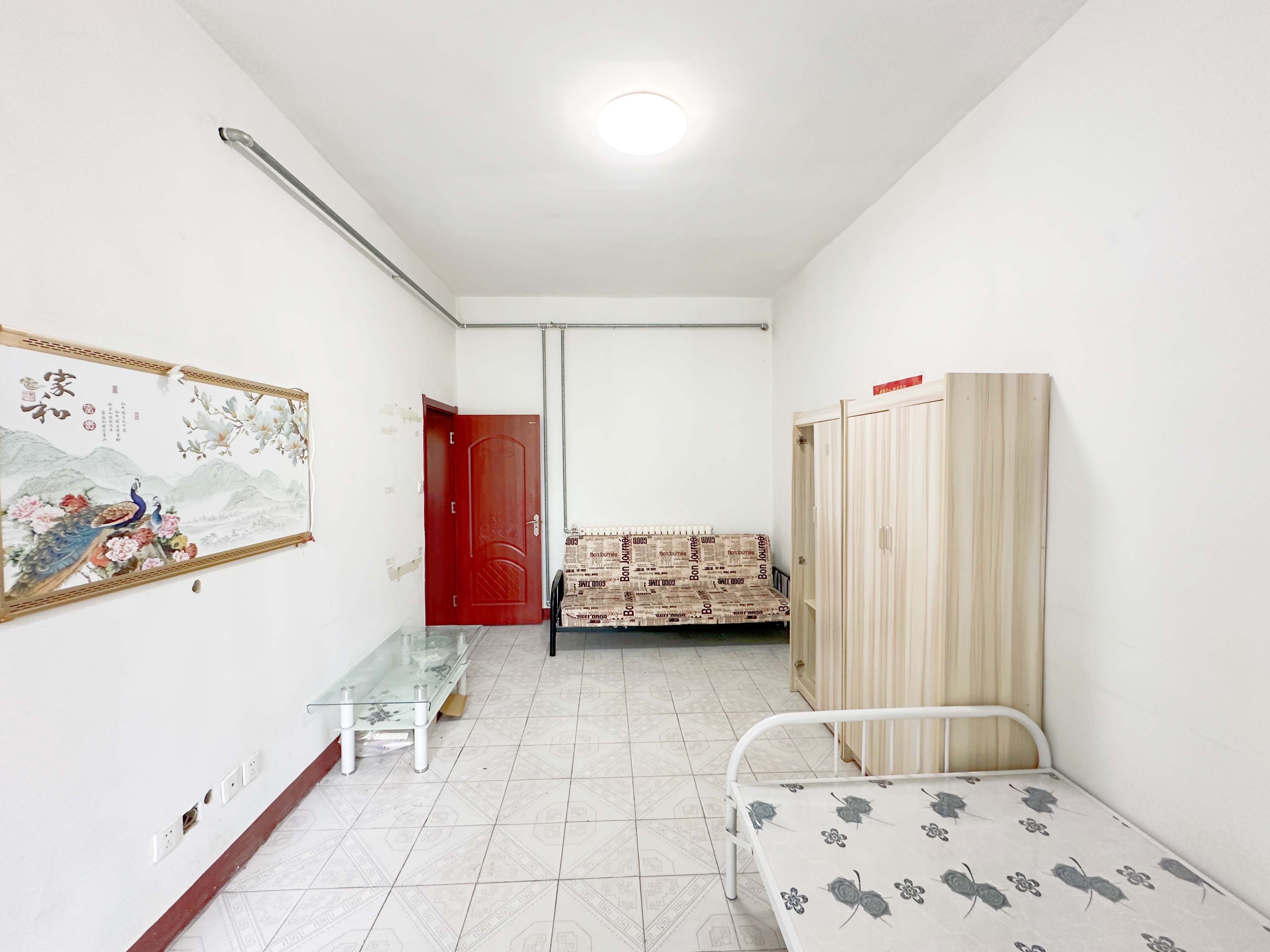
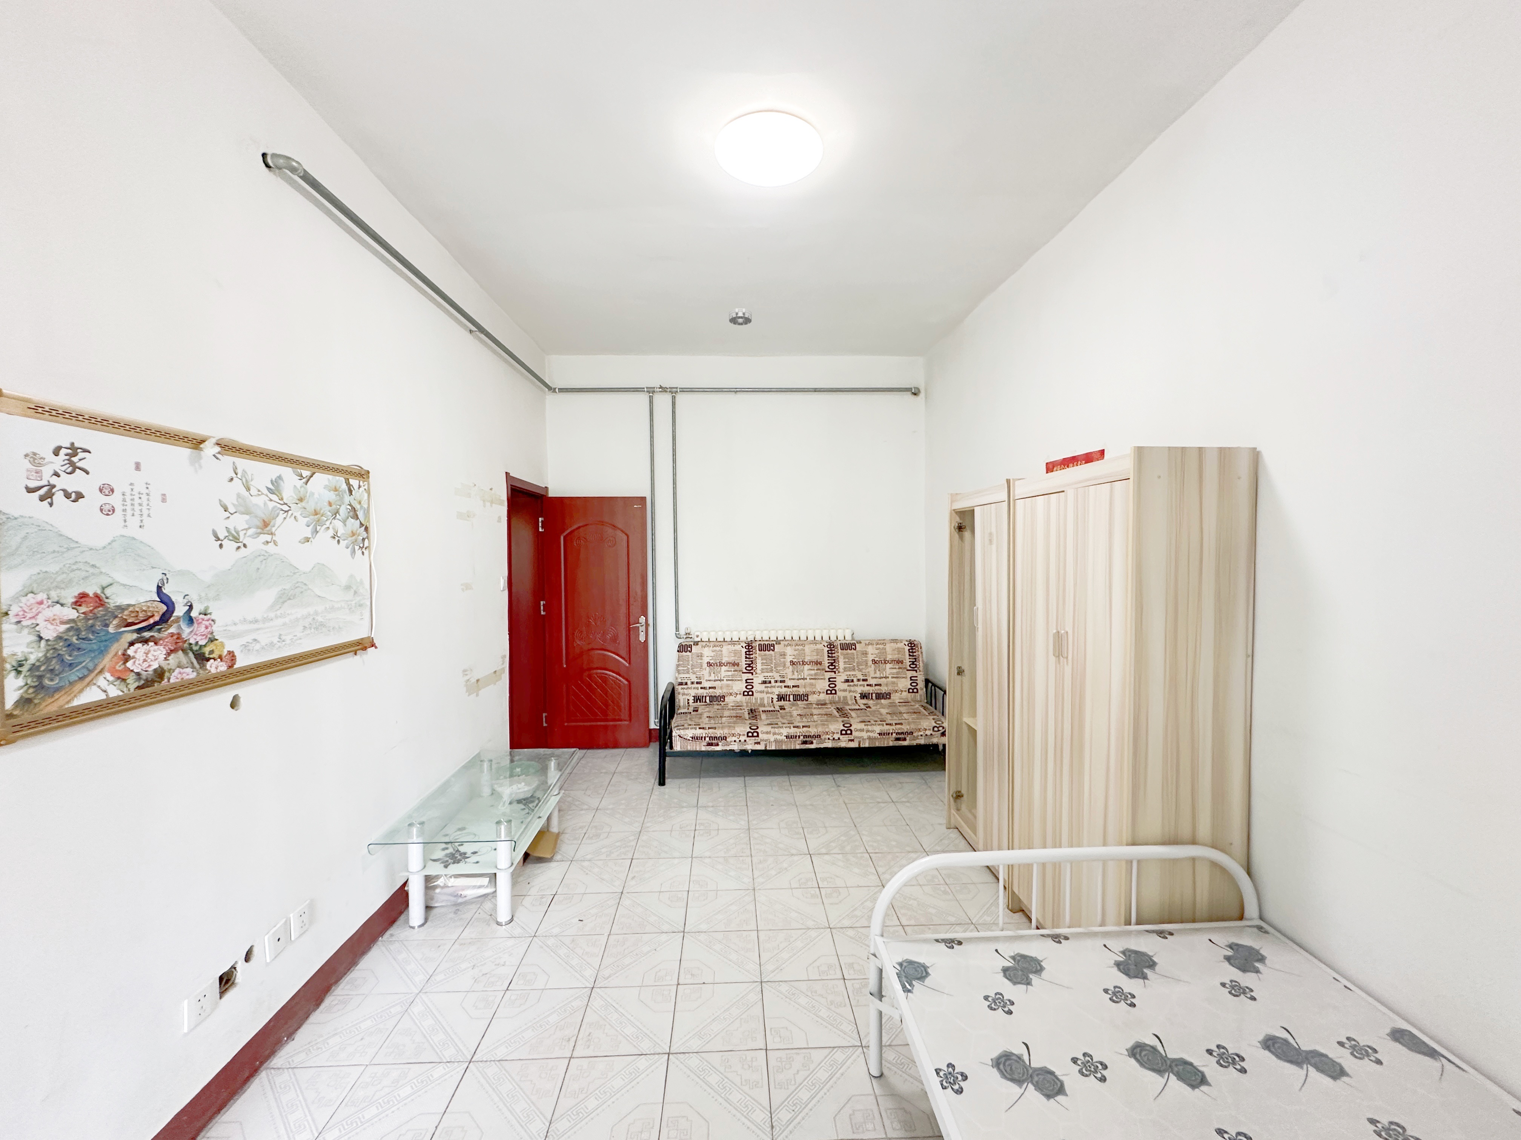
+ smoke detector [728,308,752,326]
